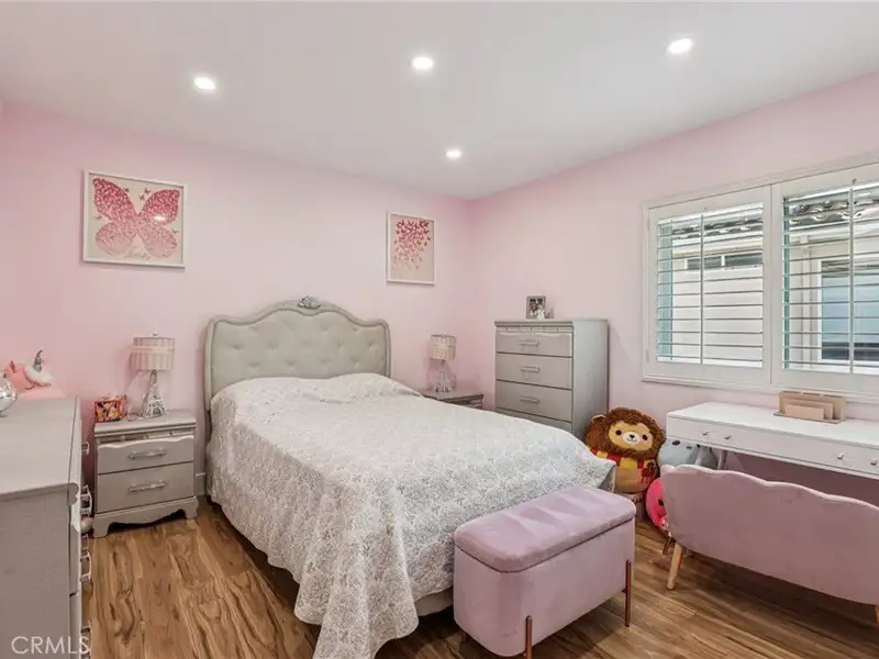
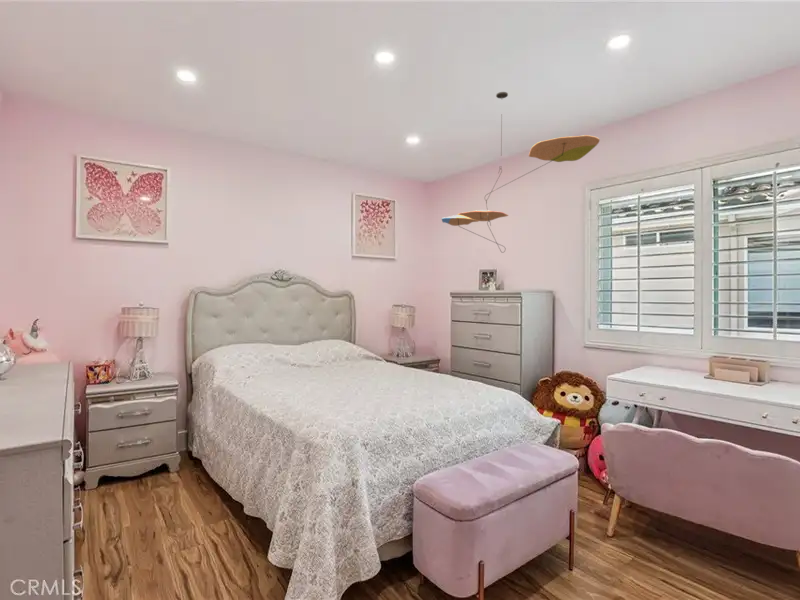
+ ceiling mobile [441,91,601,254]
